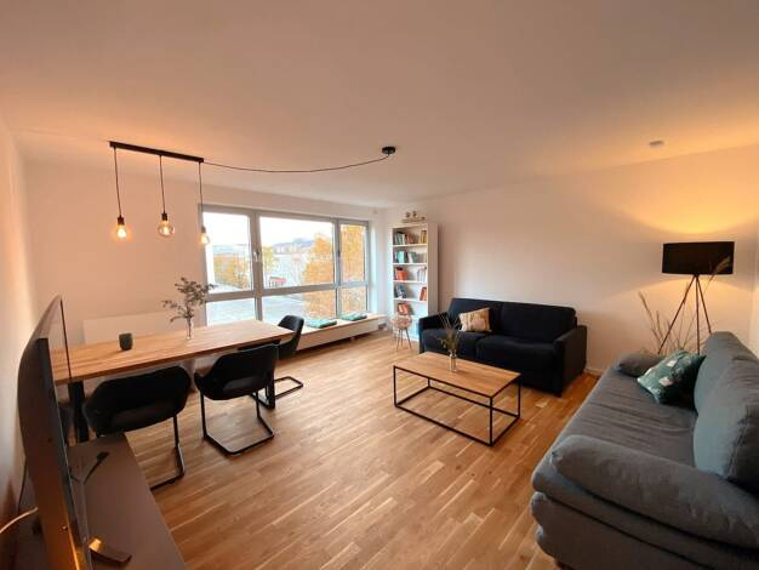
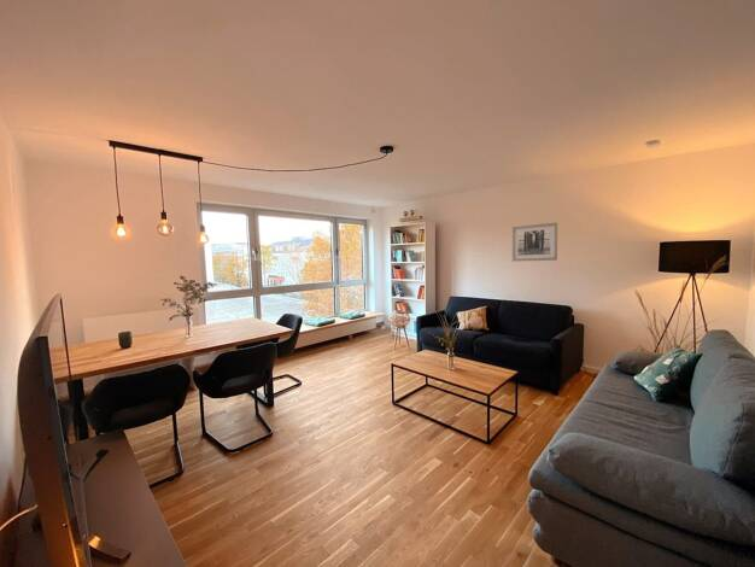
+ wall art [510,222,558,262]
